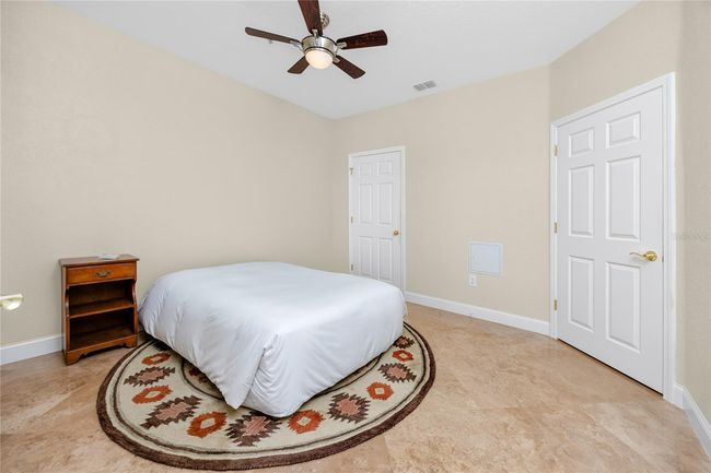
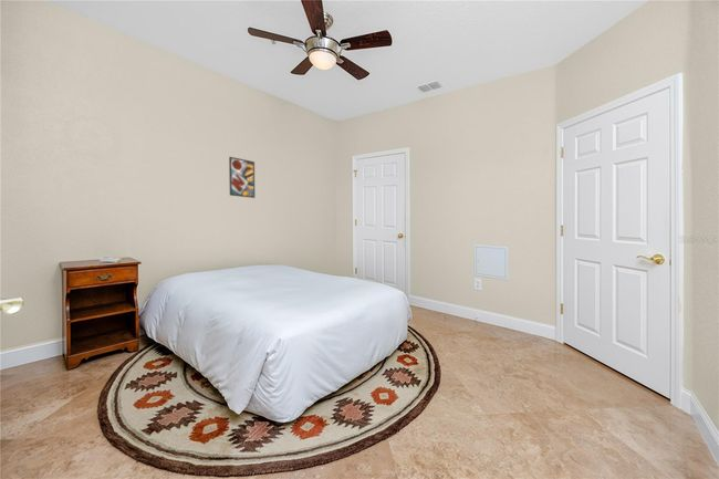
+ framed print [228,156,256,199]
